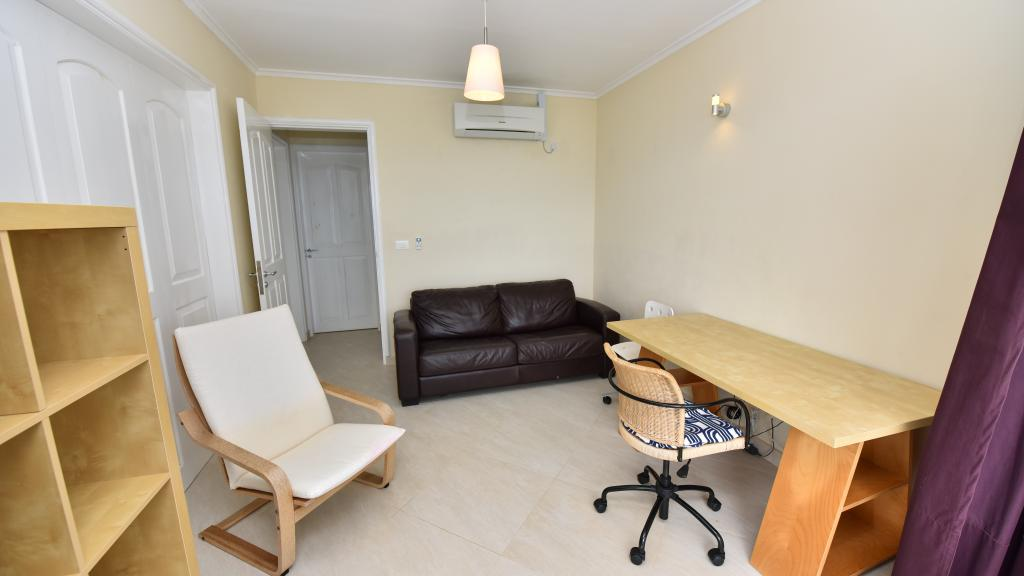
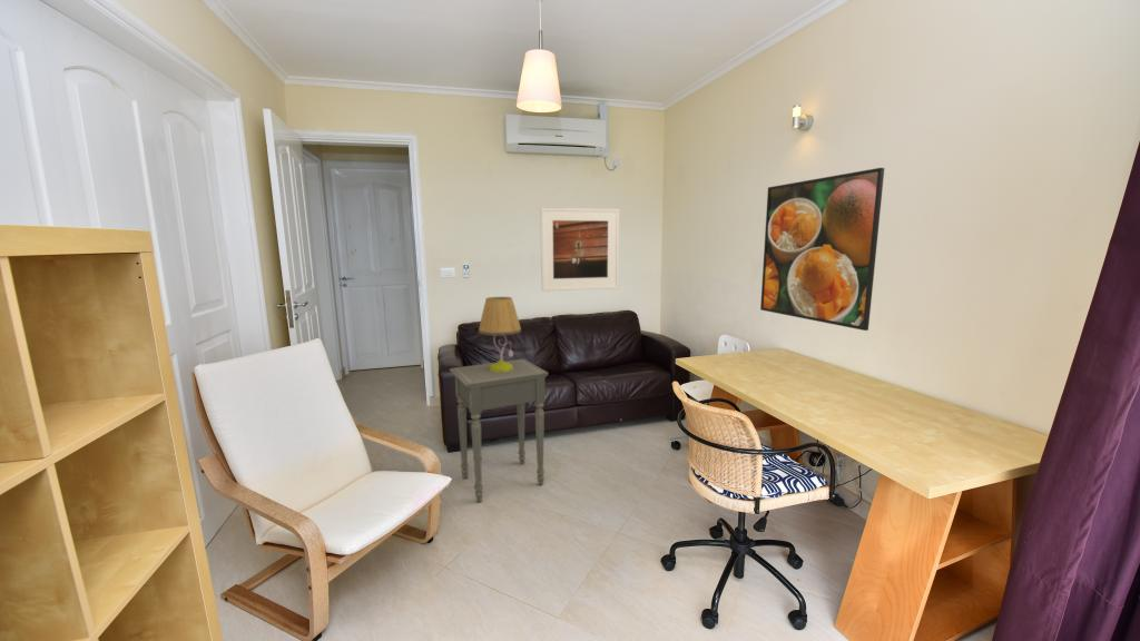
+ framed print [539,207,620,293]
+ side table [449,358,550,503]
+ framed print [759,167,885,332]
+ table lamp [478,296,522,372]
